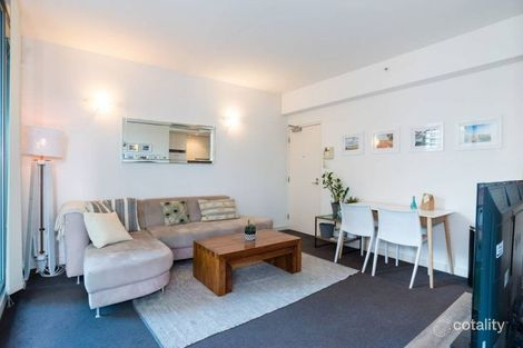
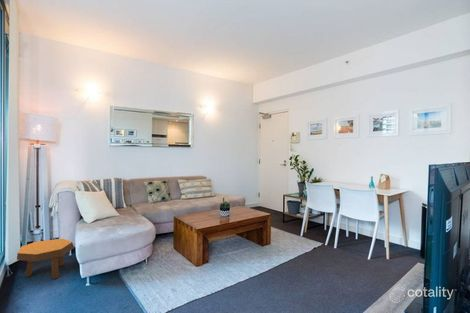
+ footstool [16,238,76,280]
